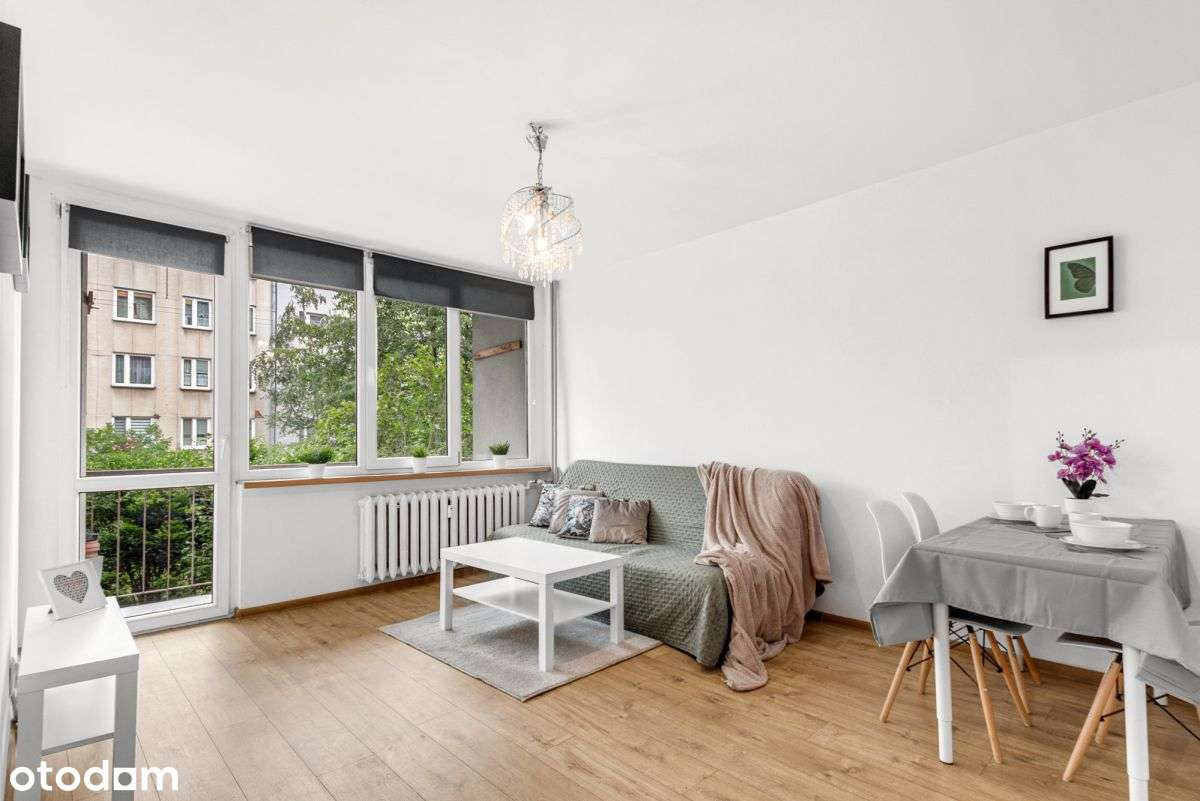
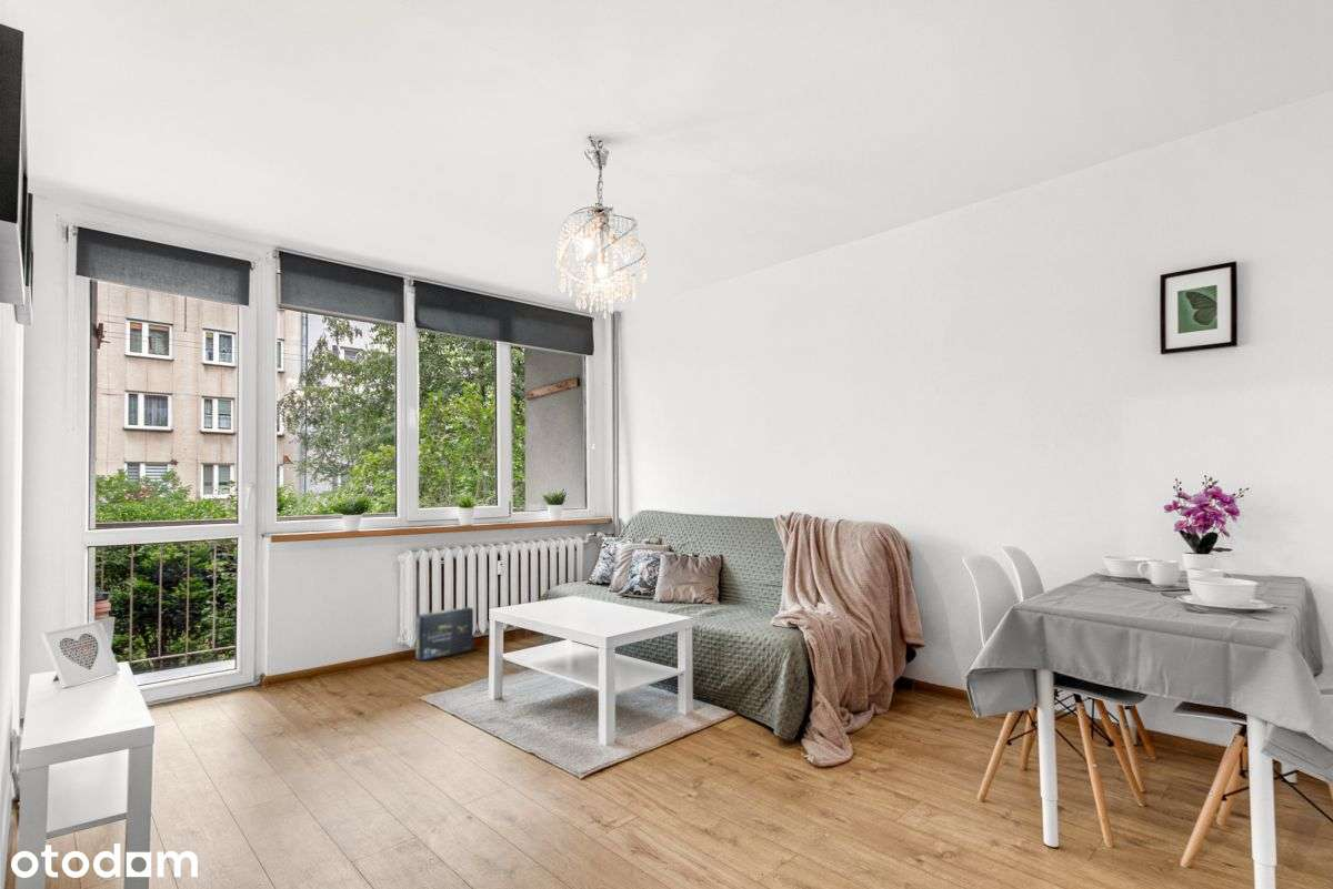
+ box [414,606,474,663]
